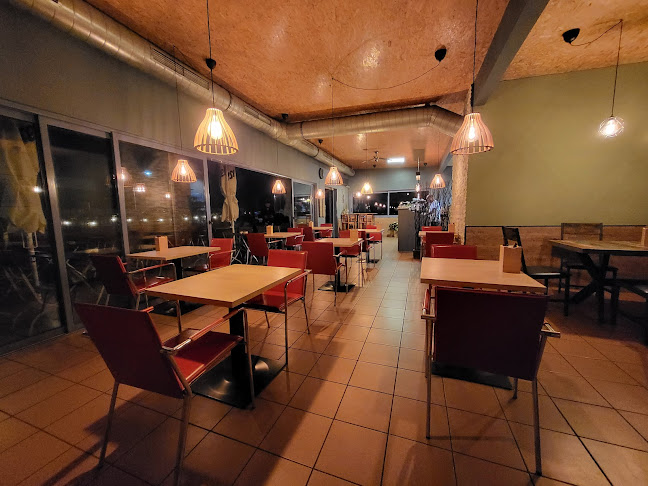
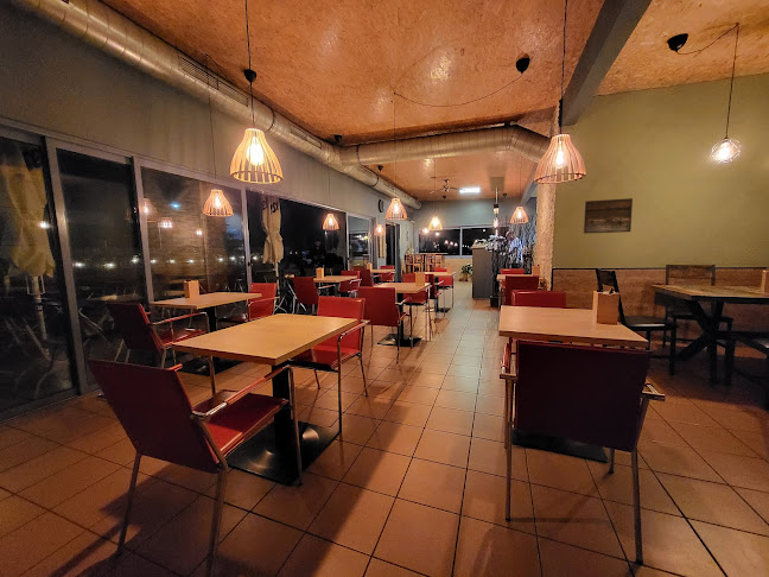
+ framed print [583,197,634,235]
